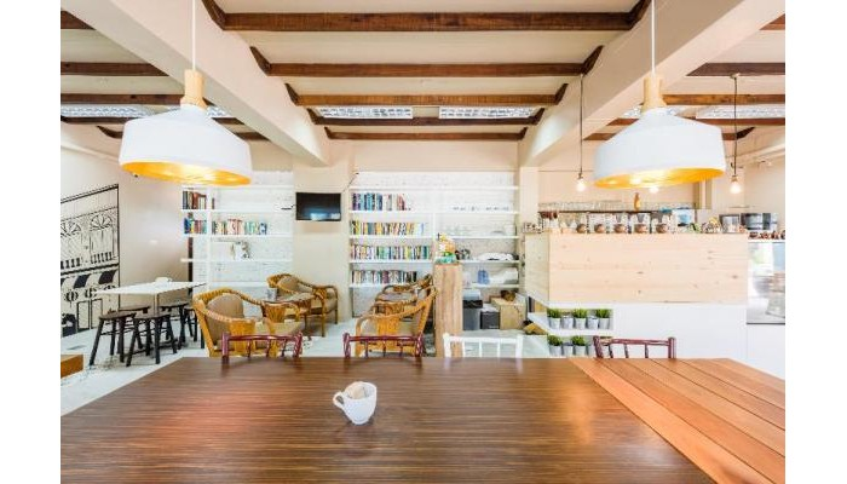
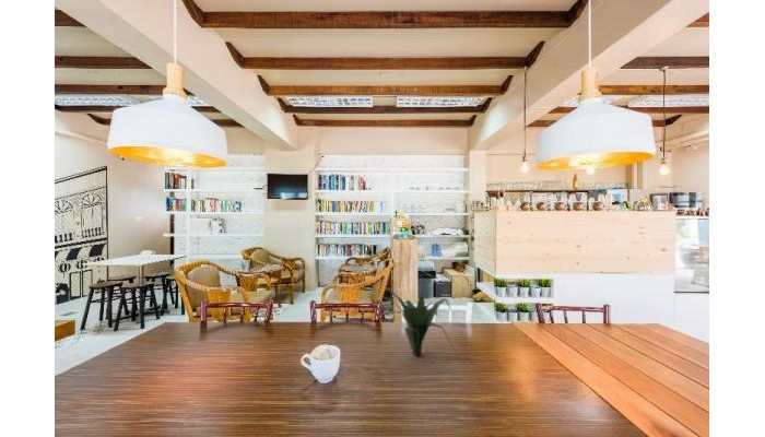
+ plant [378,284,459,357]
